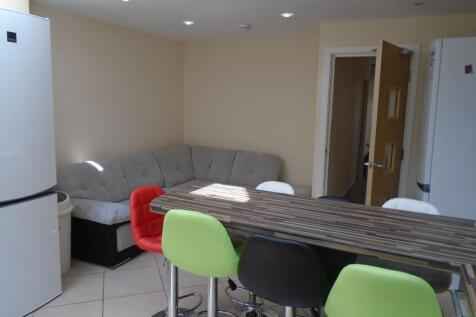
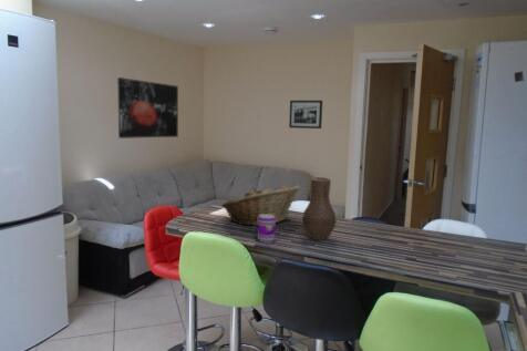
+ vase [301,176,338,241]
+ fruit basket [220,184,301,227]
+ beverage can [257,215,277,244]
+ wall art [116,76,179,140]
+ picture frame [288,100,323,130]
